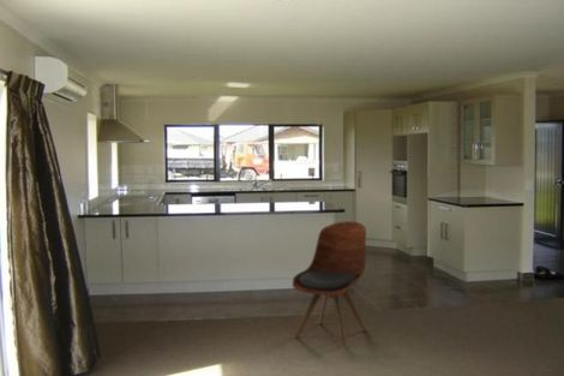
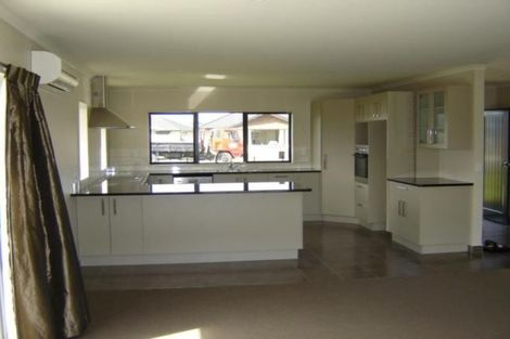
- dining chair [292,220,367,346]
